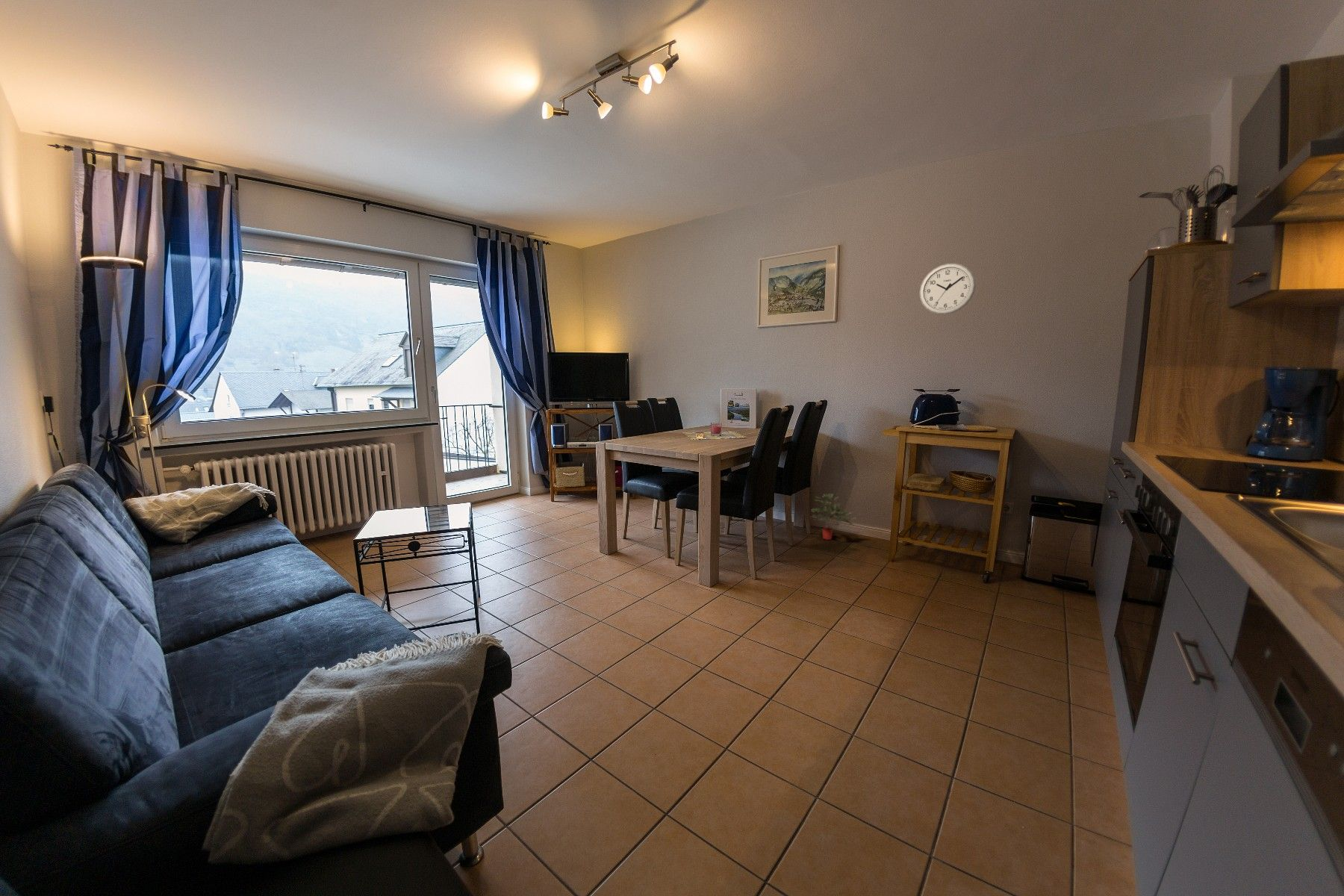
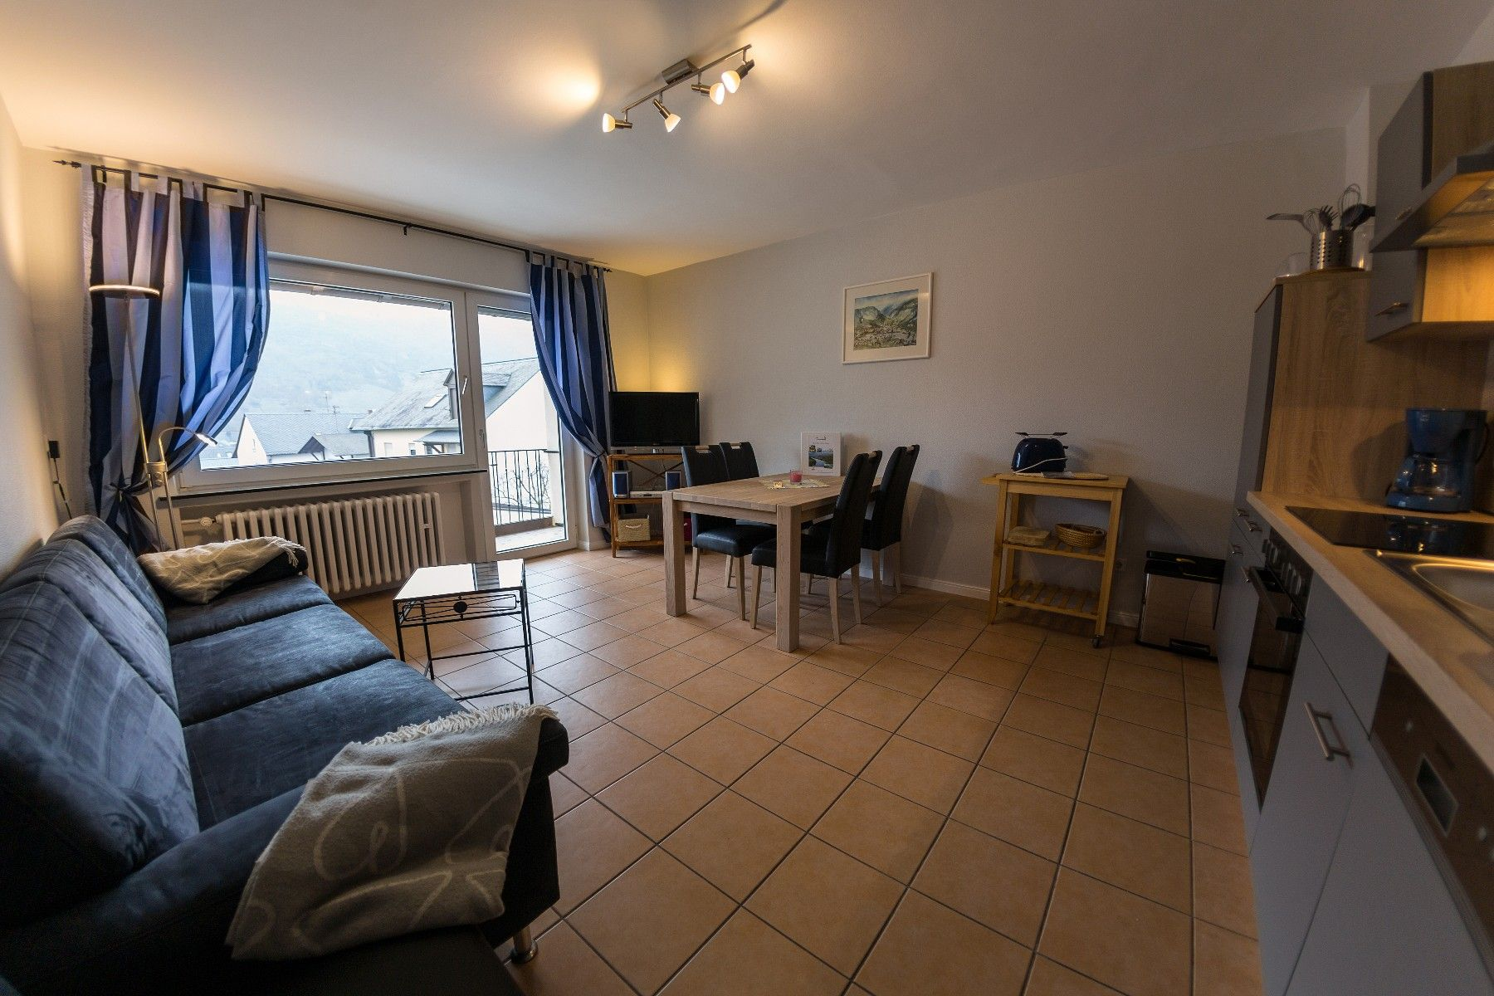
- wall clock [918,262,977,315]
- potted plant [810,493,859,541]
